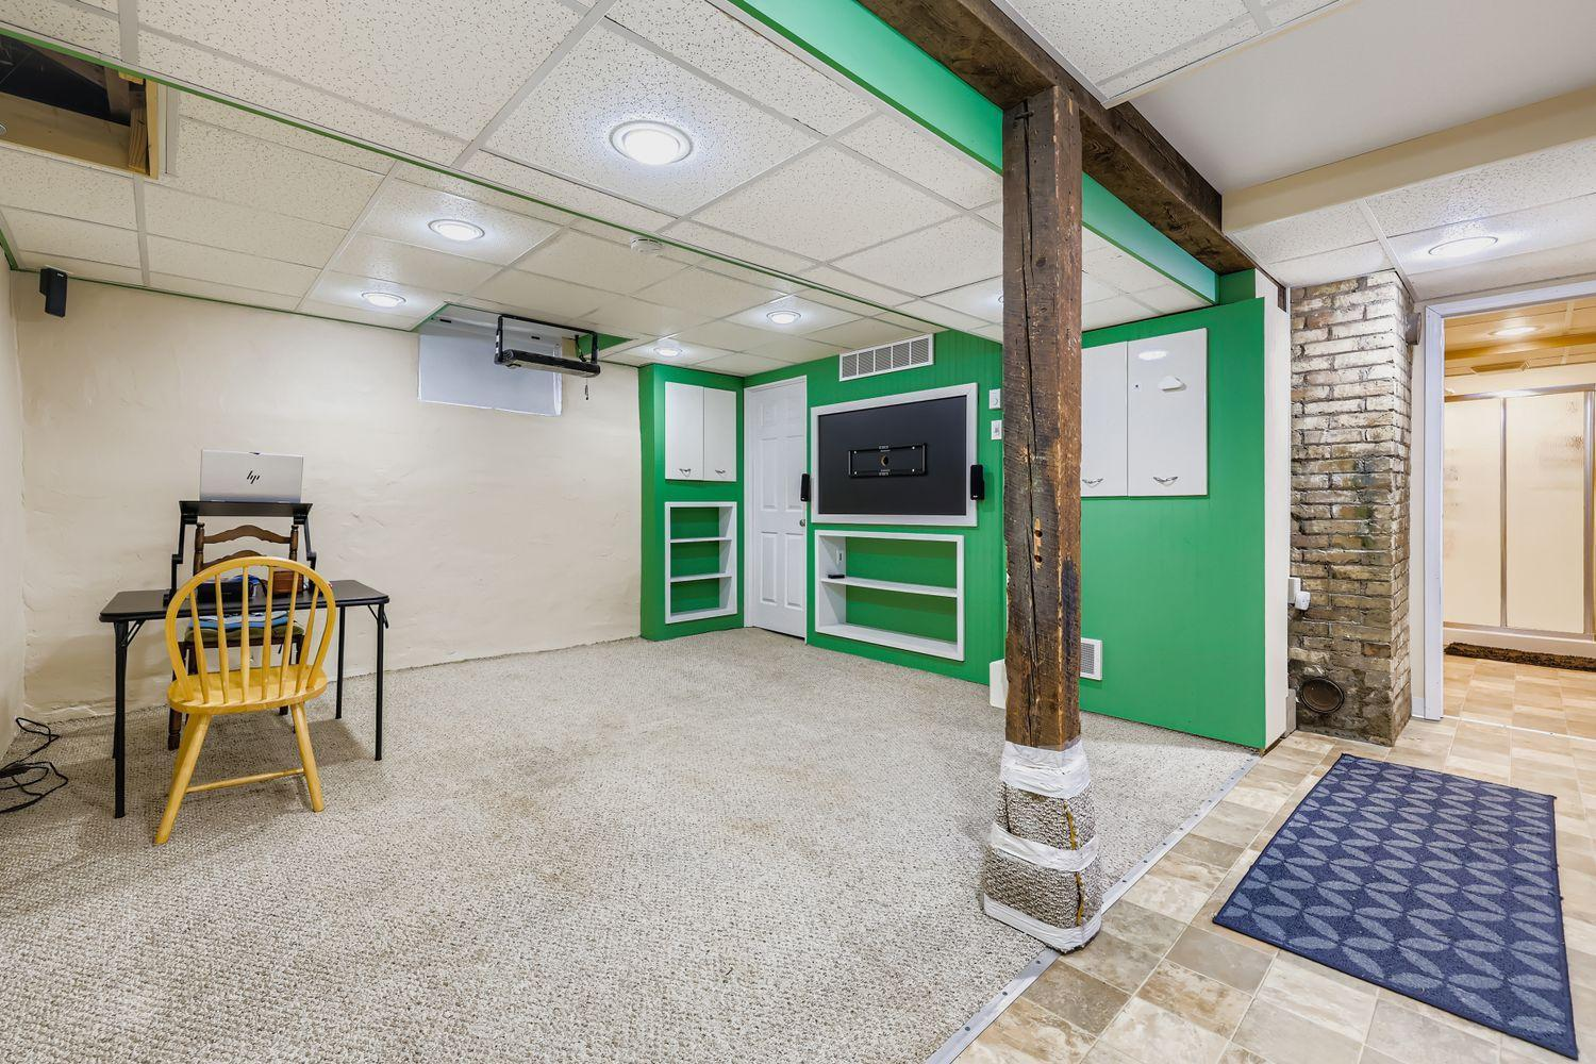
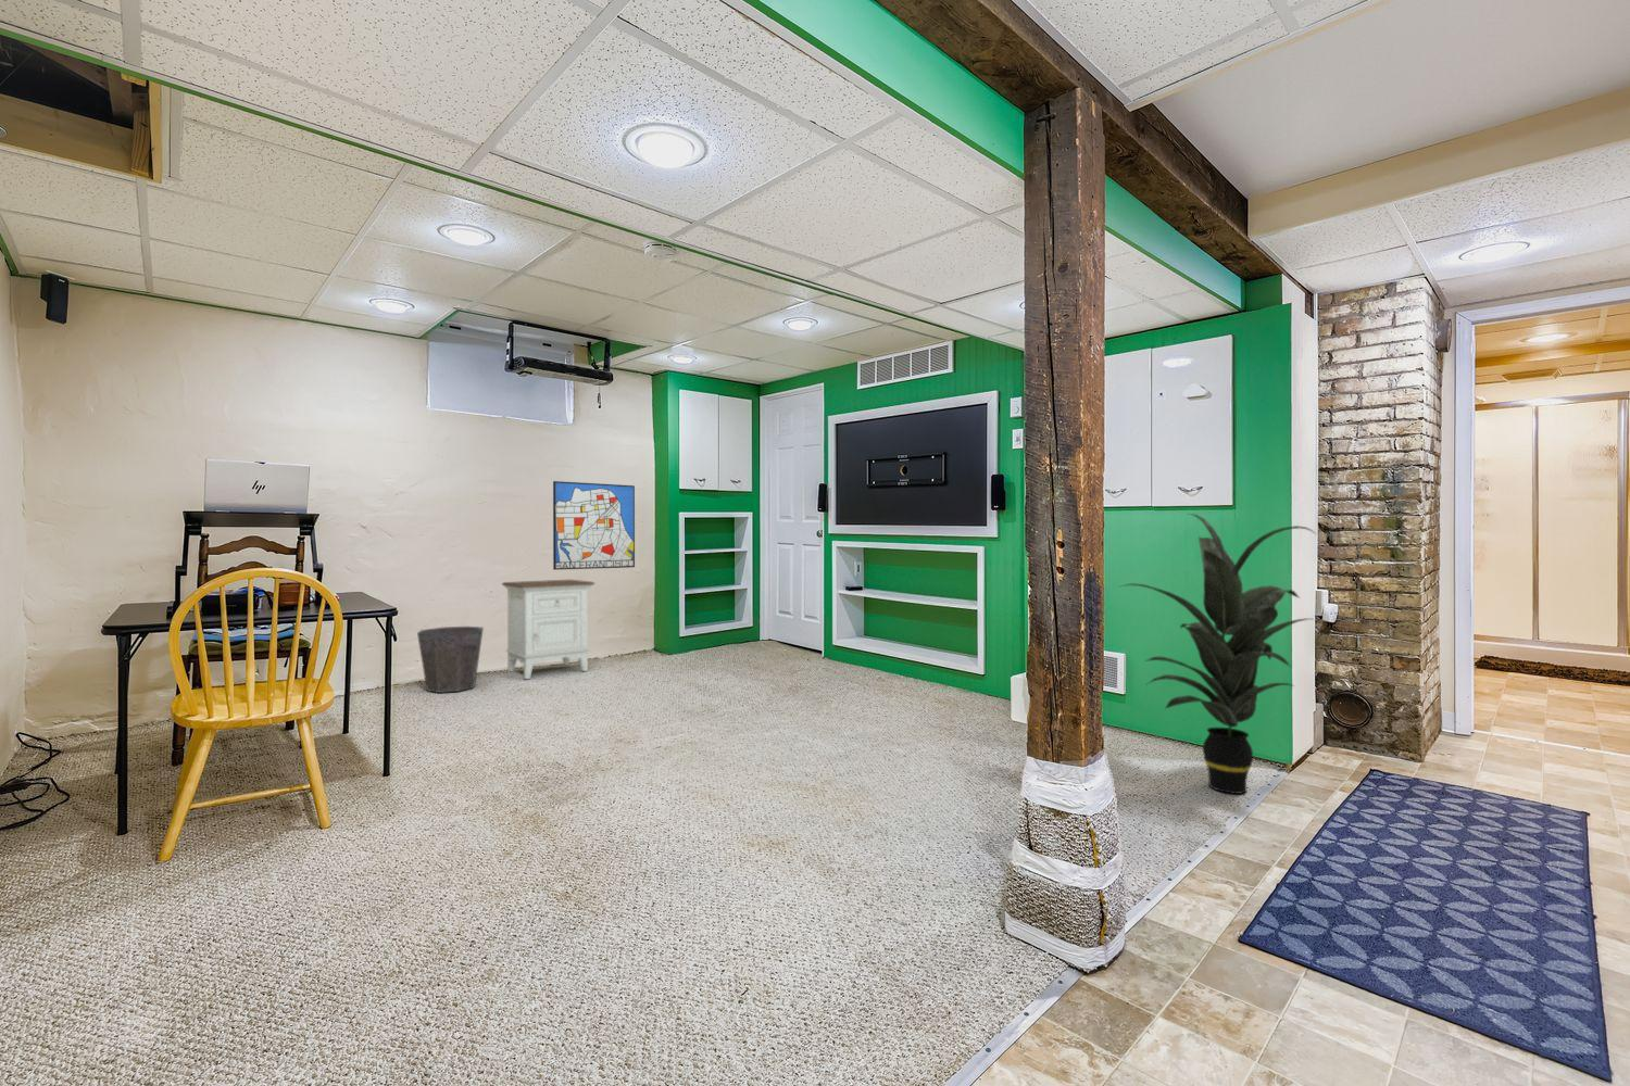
+ wall art [552,480,636,571]
+ waste bin [416,625,485,695]
+ nightstand [501,579,597,680]
+ indoor plant [1119,513,1320,795]
